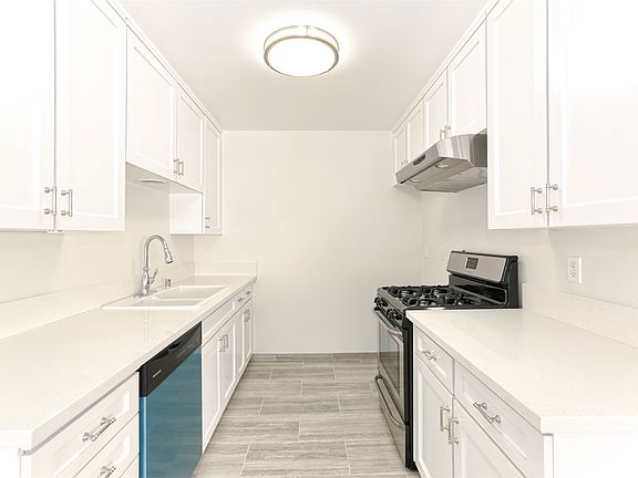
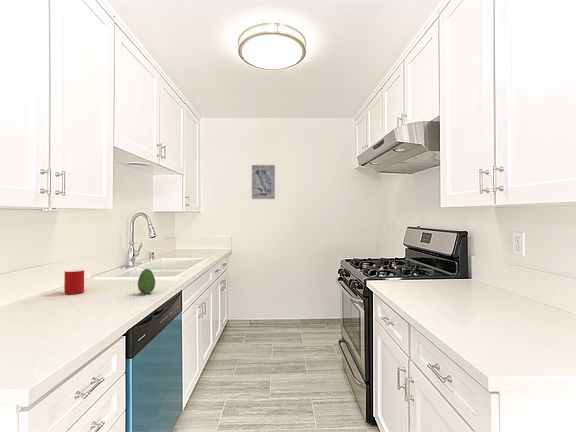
+ wall art [251,164,276,200]
+ cup [63,268,85,295]
+ fruit [137,268,156,295]
